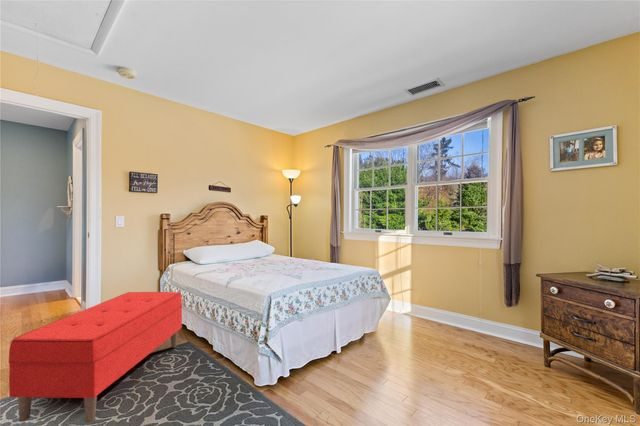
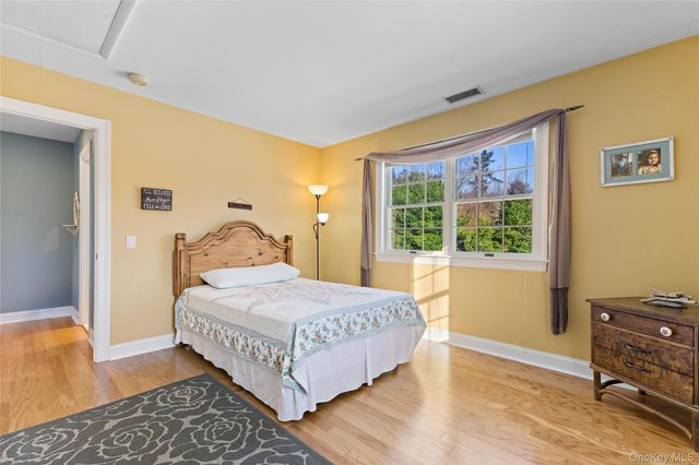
- bench [8,291,183,423]
